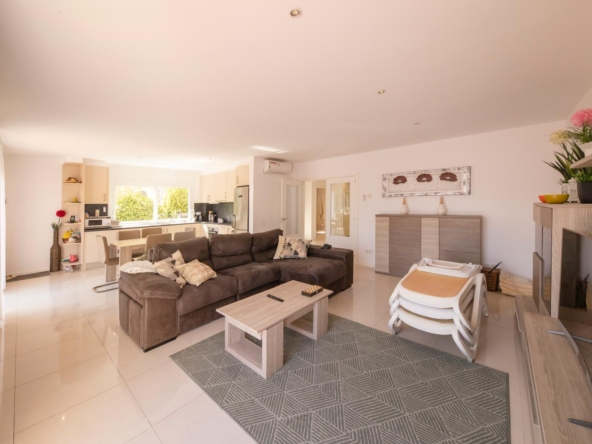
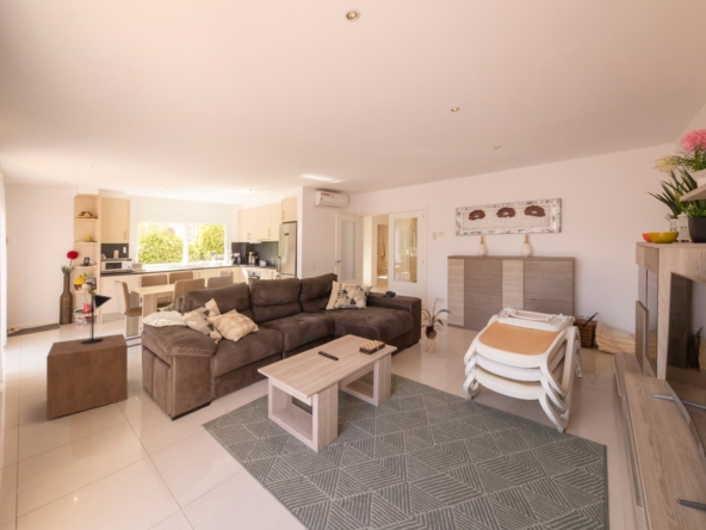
+ table lamp [81,286,113,344]
+ house plant [417,297,453,355]
+ side table [45,333,129,420]
